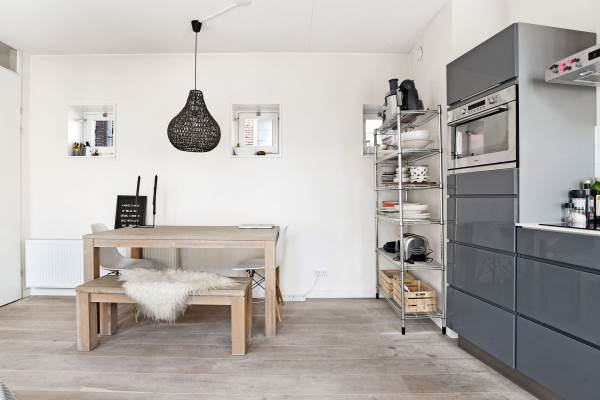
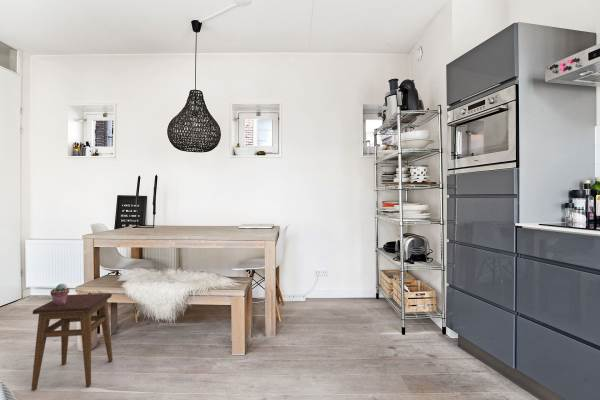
+ stool [30,292,114,392]
+ potted succulent [50,283,70,305]
